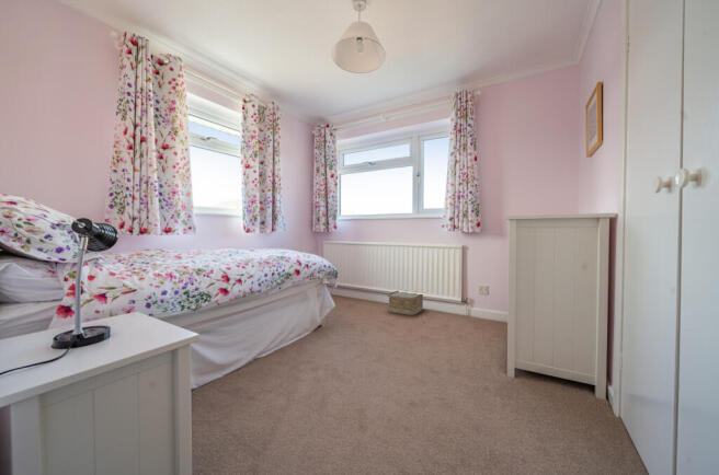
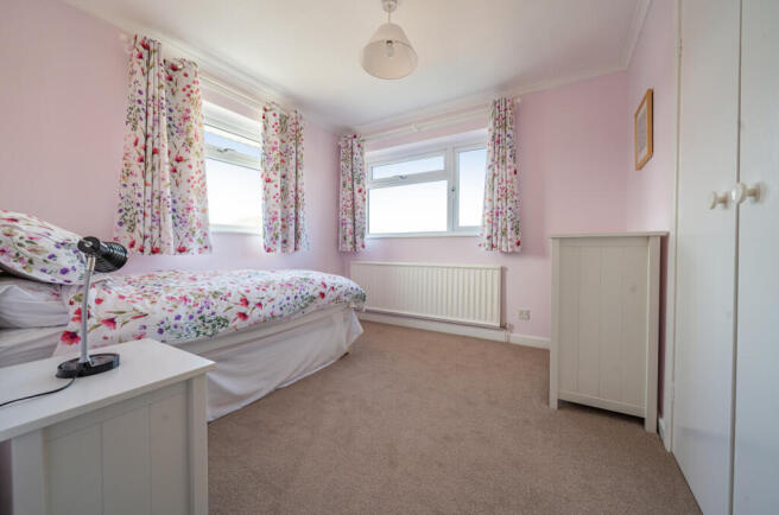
- woven basket [387,290,424,316]
